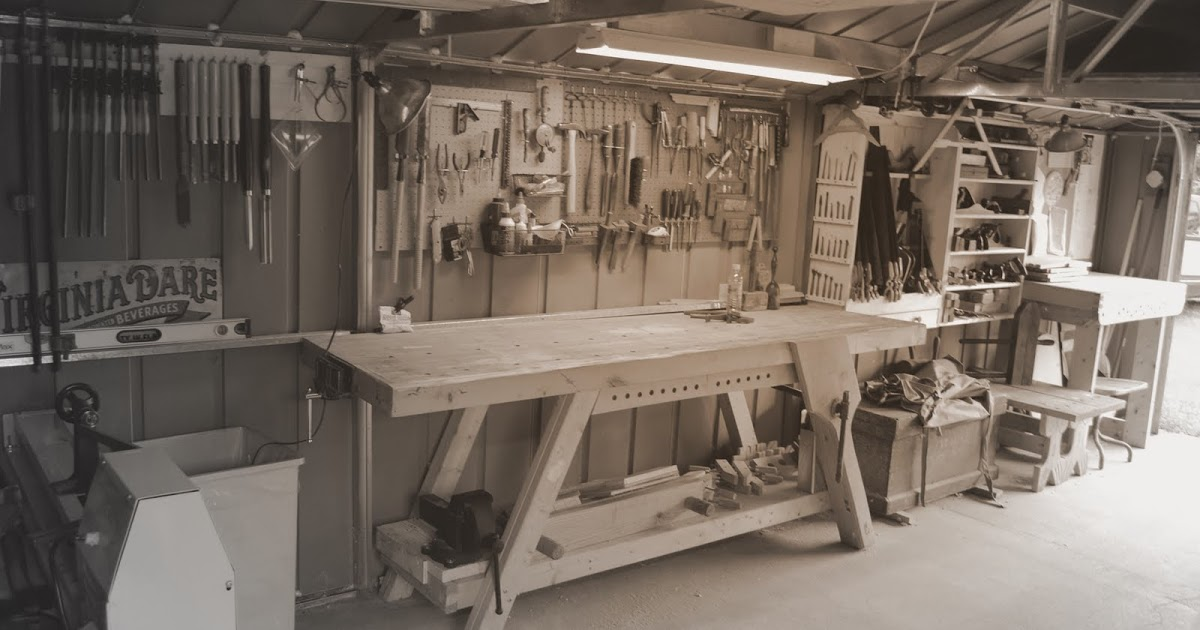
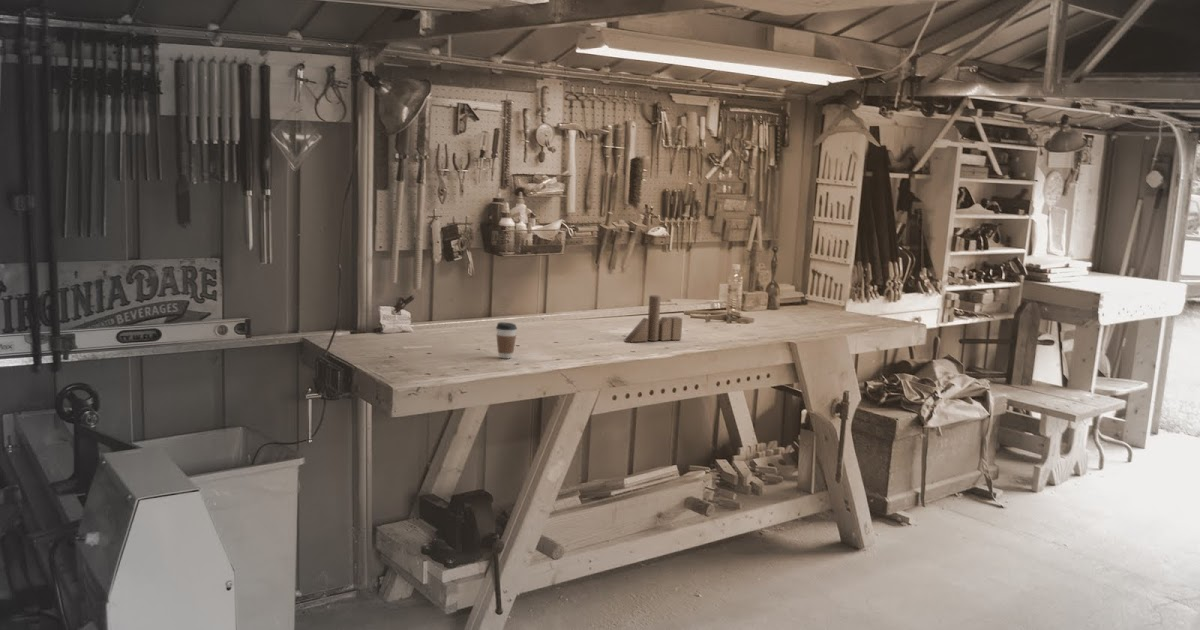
+ coffee cup [495,321,518,359]
+ wooden block [623,294,683,343]
